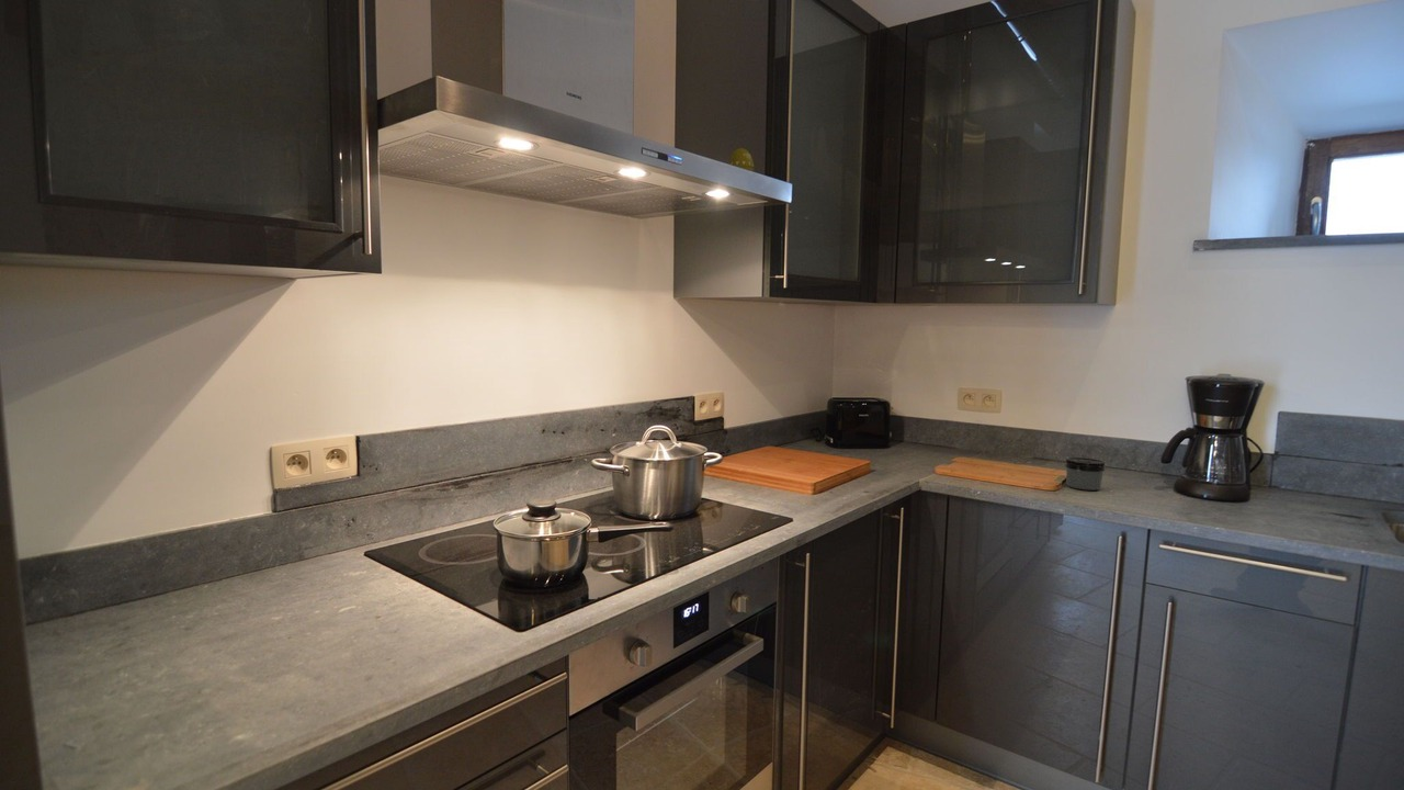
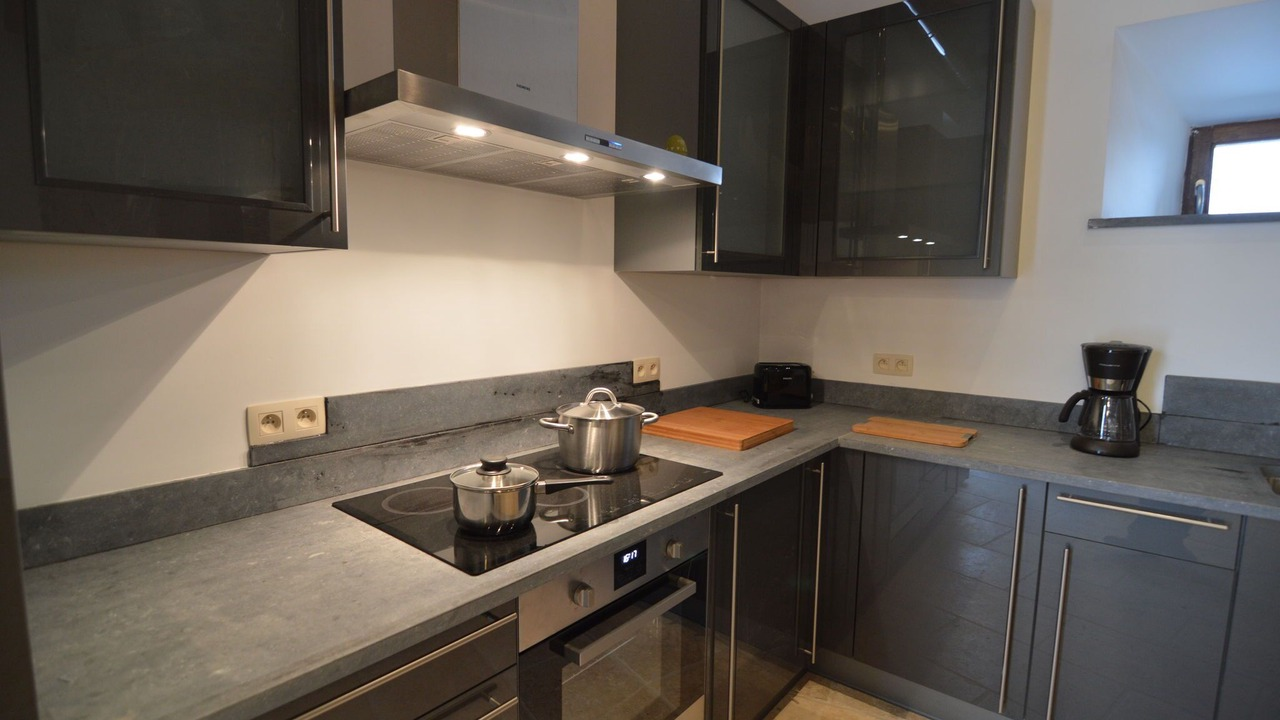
- jar [1064,456,1106,492]
